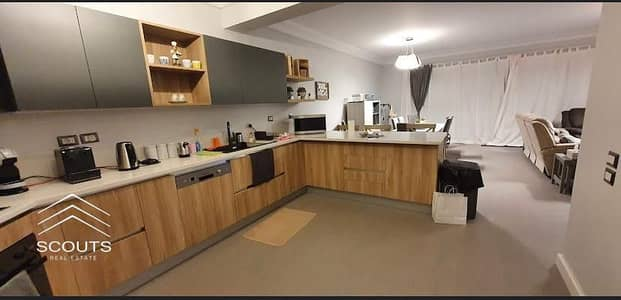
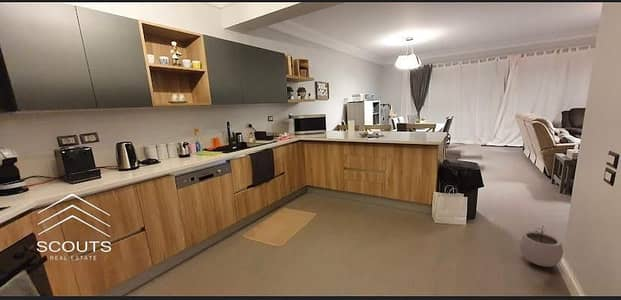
+ plant pot [519,225,564,268]
